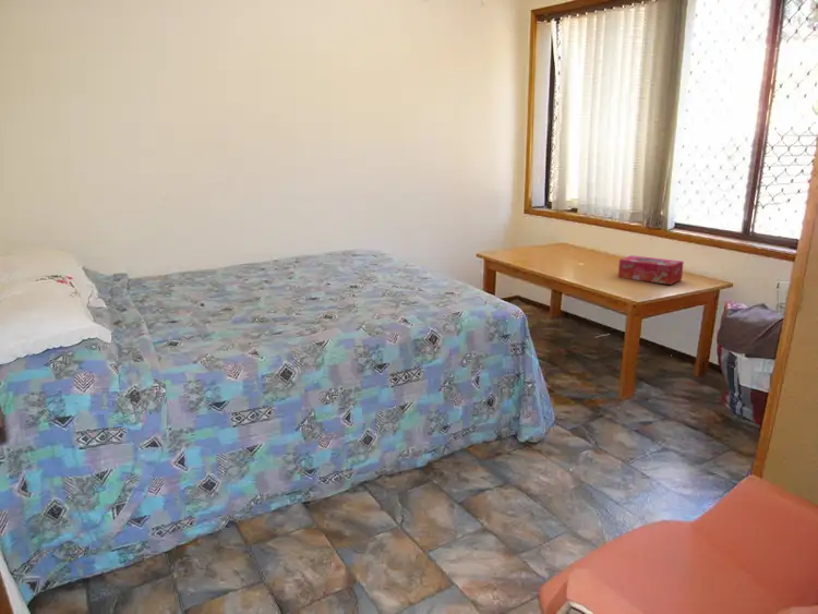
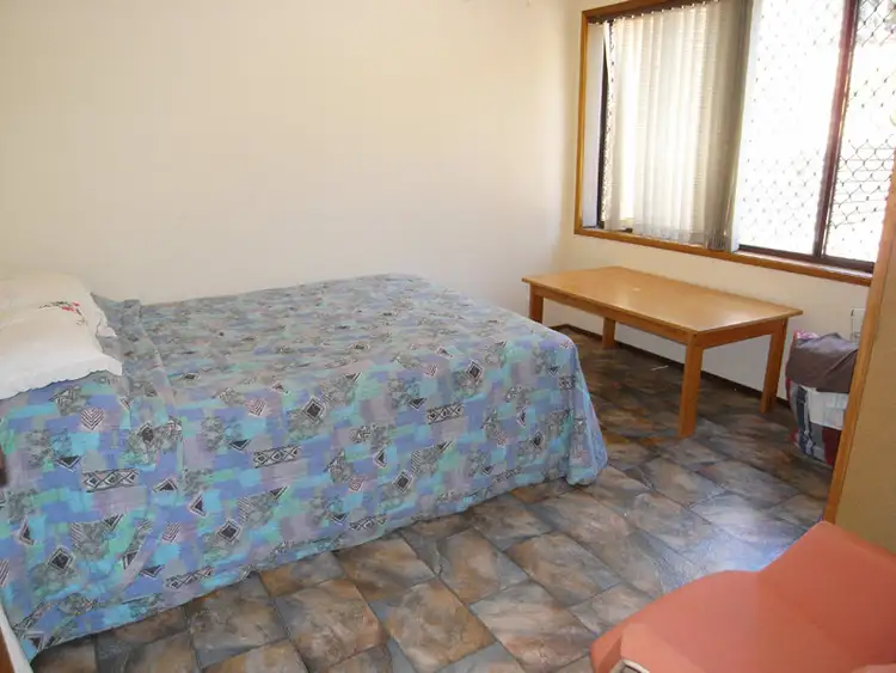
- tissue box [617,254,685,286]
